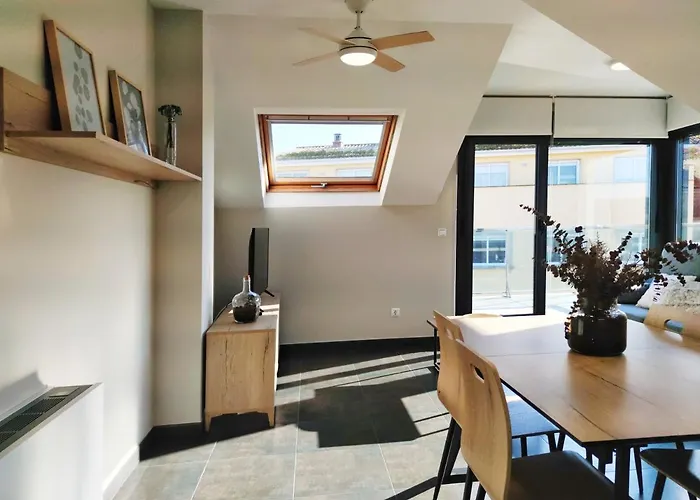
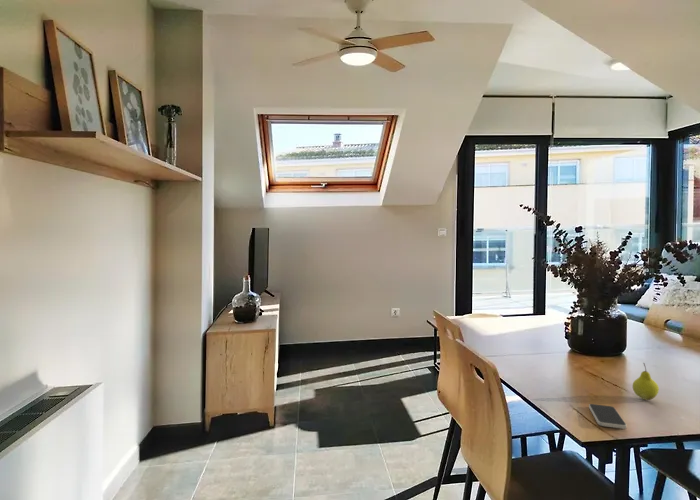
+ smartphone [588,403,627,430]
+ fruit [632,362,660,401]
